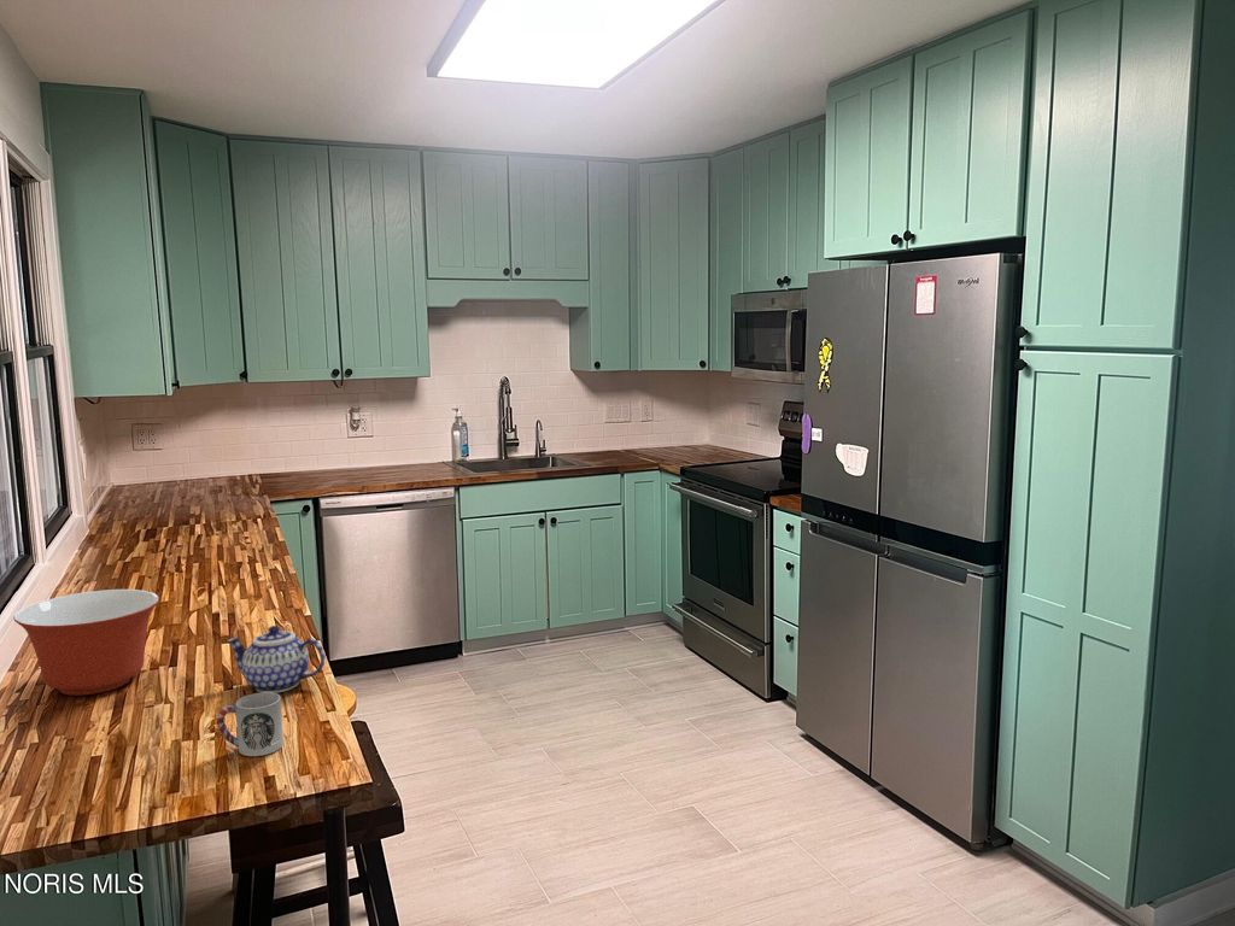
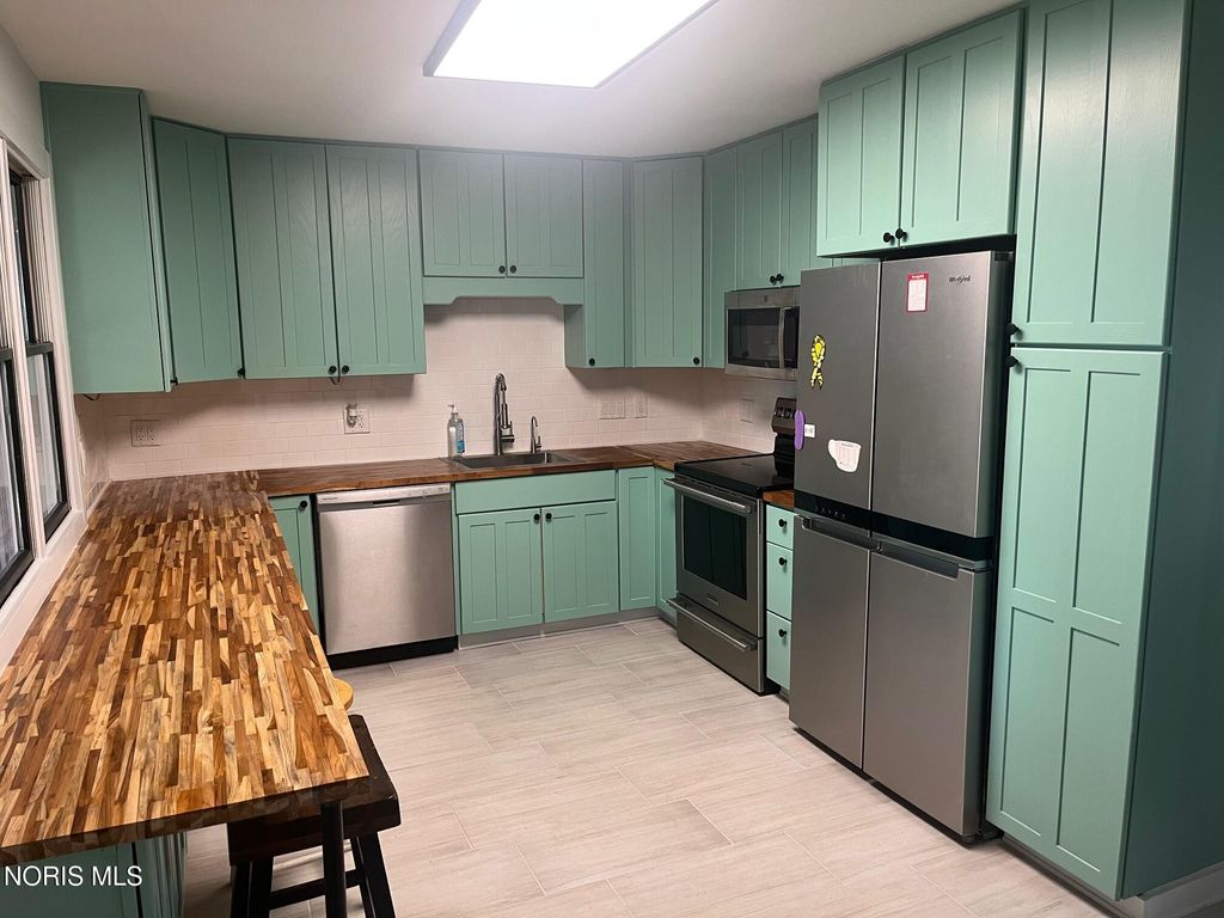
- mixing bowl [12,588,160,697]
- cup [216,692,285,757]
- teapot [226,625,327,694]
